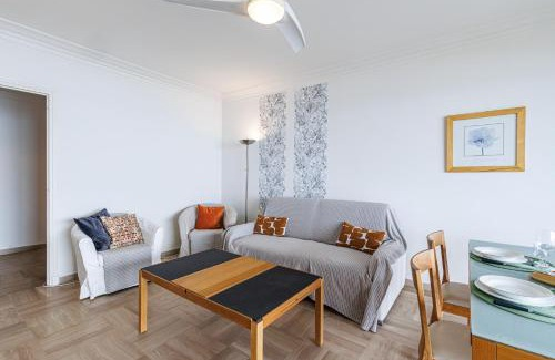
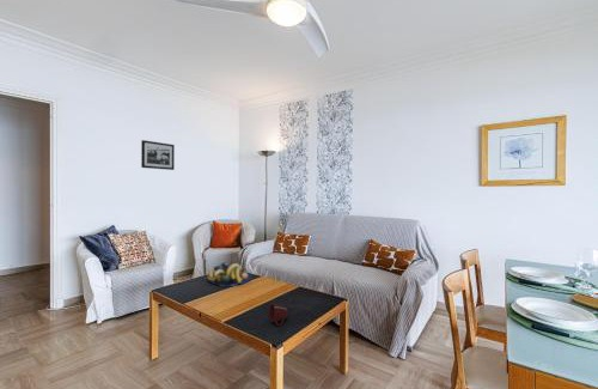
+ mug [268,303,289,327]
+ picture frame [140,139,176,171]
+ fruit bowl [206,261,252,287]
